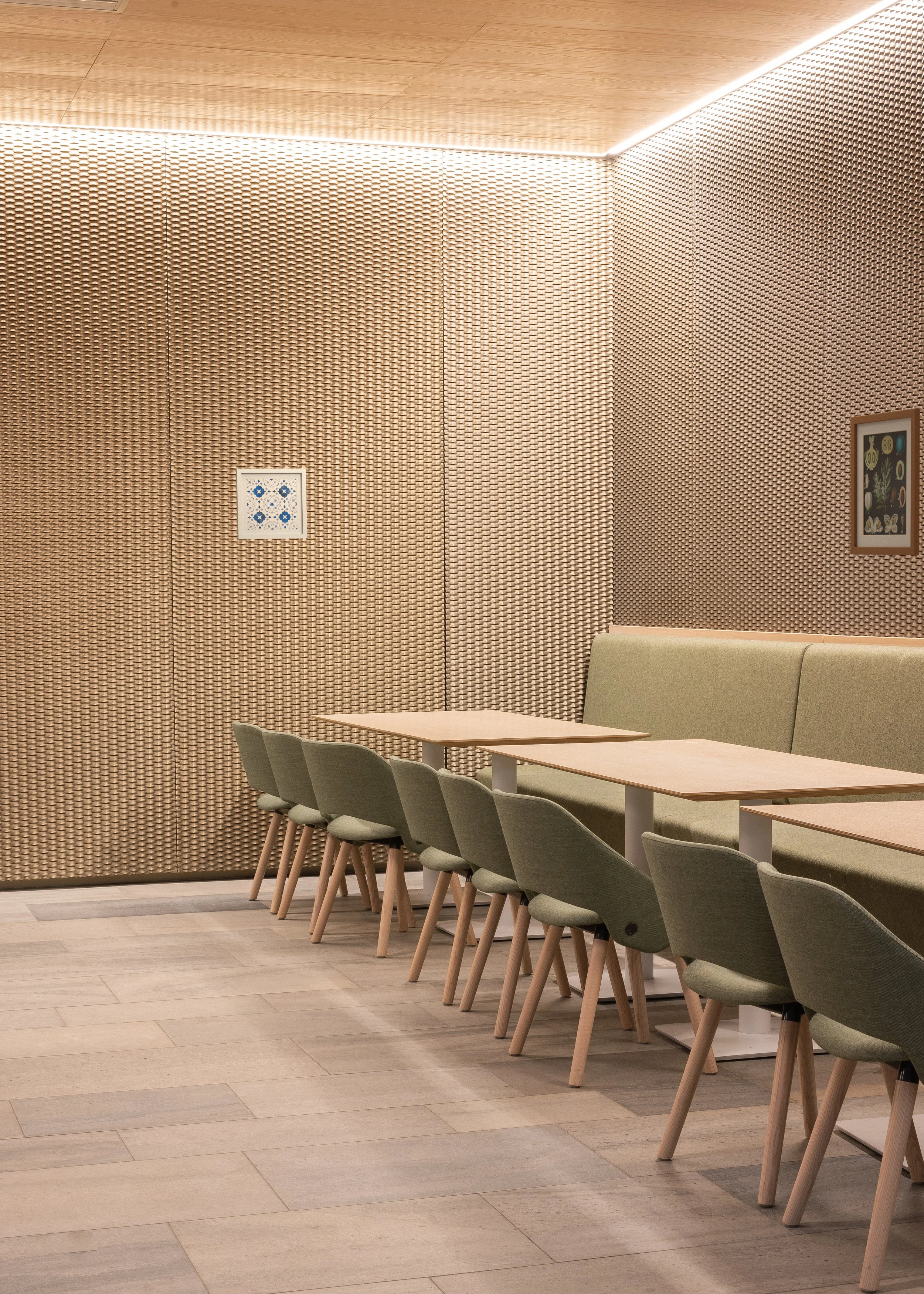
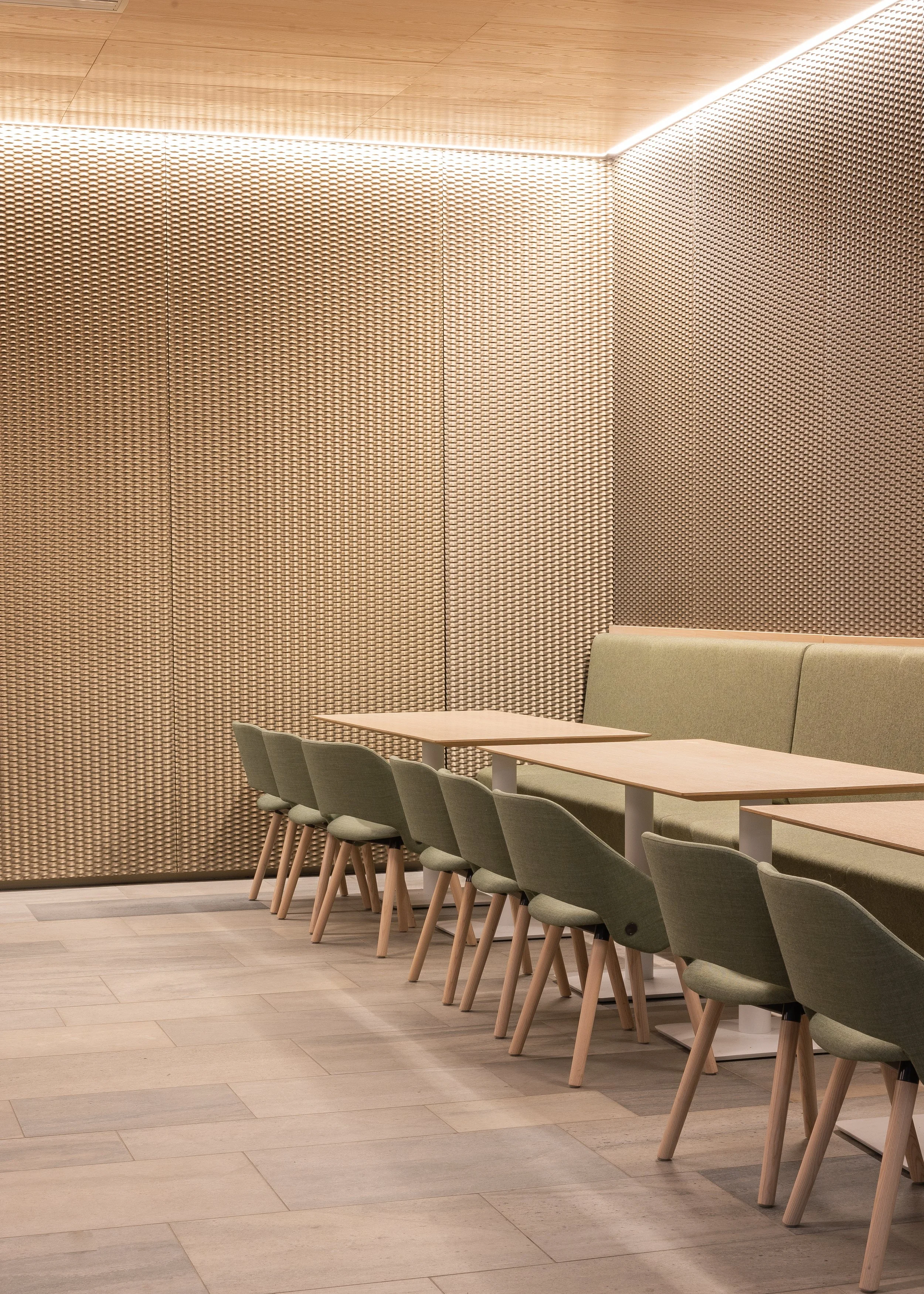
- wall art [235,468,308,539]
- wall art [850,408,920,556]
